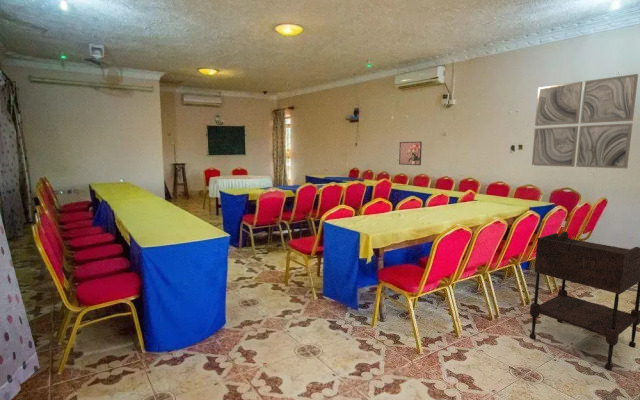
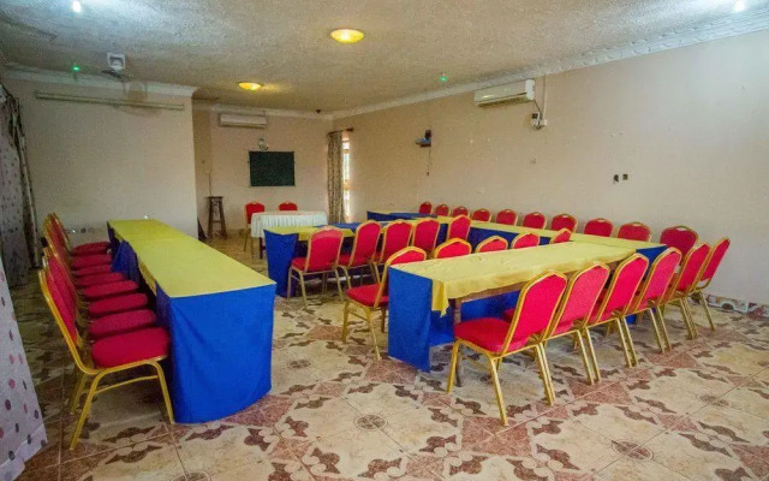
- wall art [531,73,639,169]
- side table [529,231,640,371]
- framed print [398,141,423,166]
